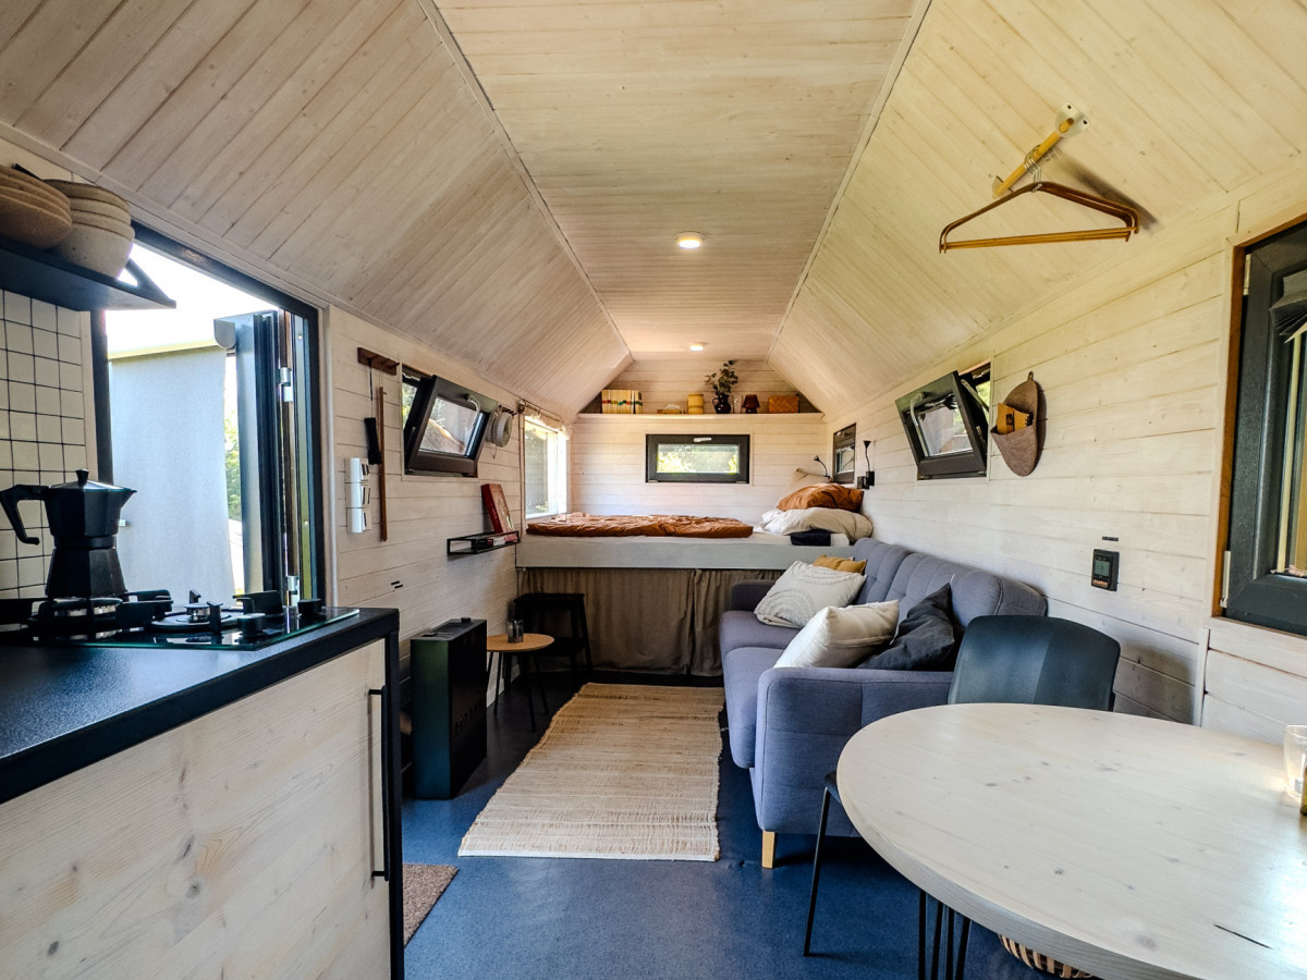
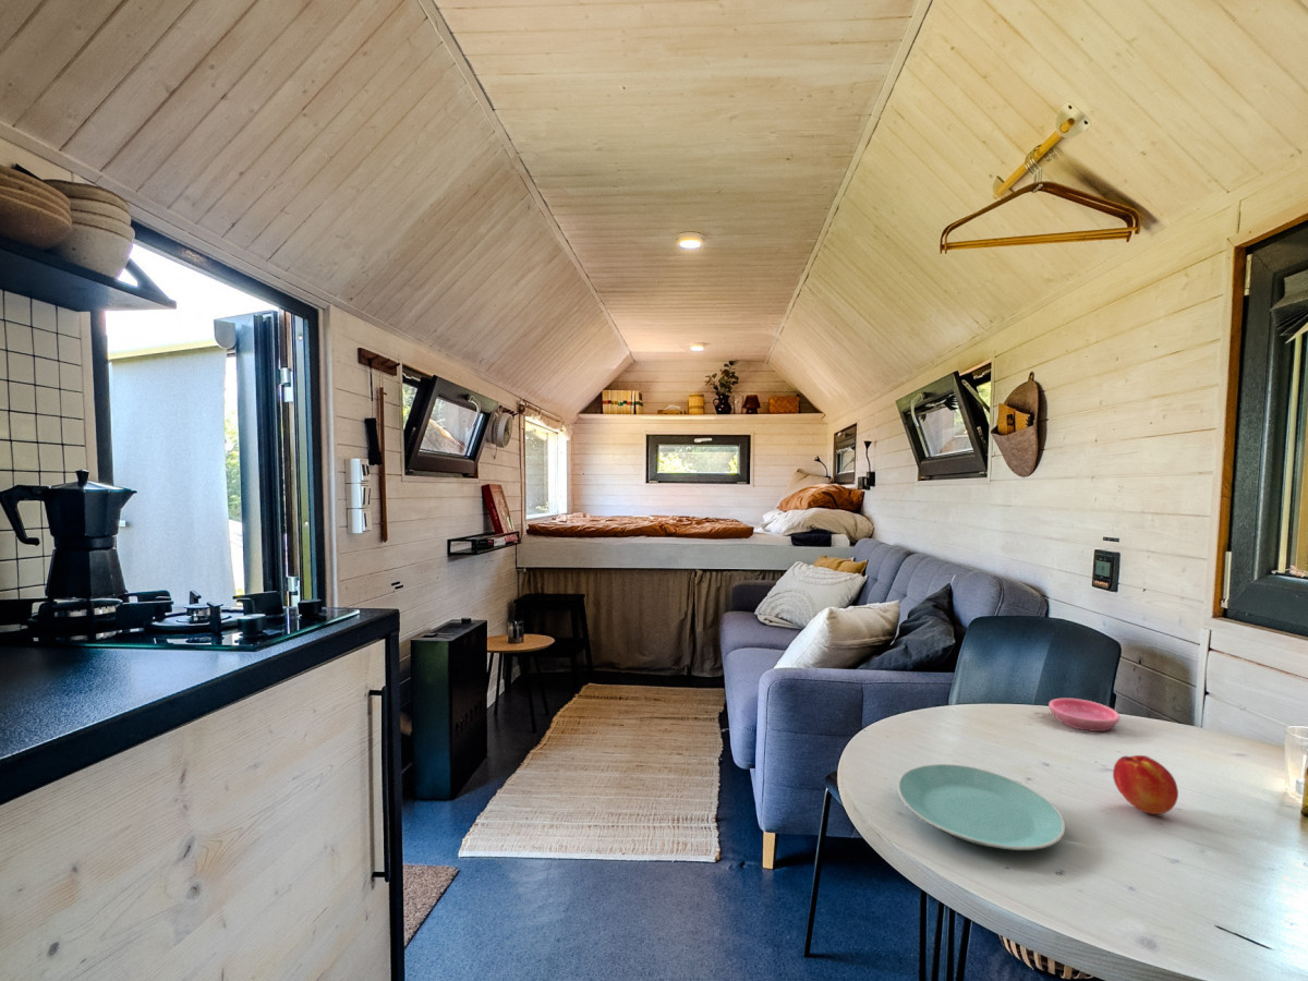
+ plate [896,763,1066,851]
+ saucer [1047,698,1121,732]
+ peach [1112,754,1179,815]
